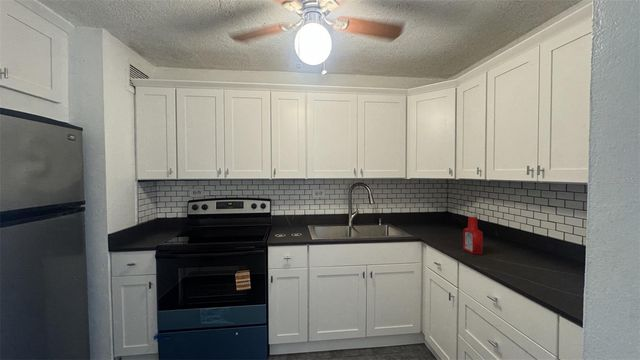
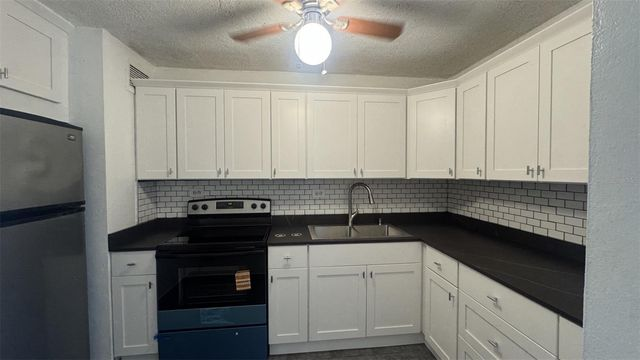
- soap bottle [462,213,484,255]
